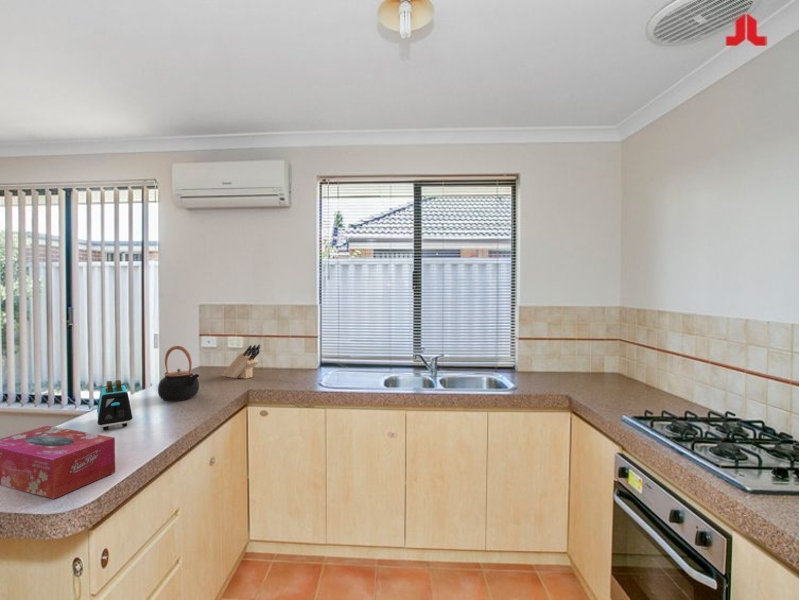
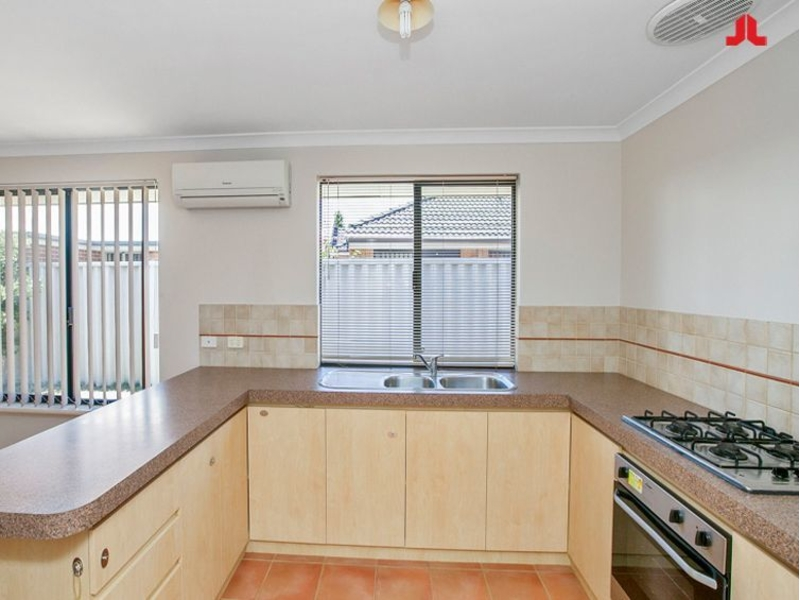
- toaster [96,379,133,431]
- knife block [221,343,261,380]
- teapot [157,345,200,402]
- tissue box [0,425,116,500]
